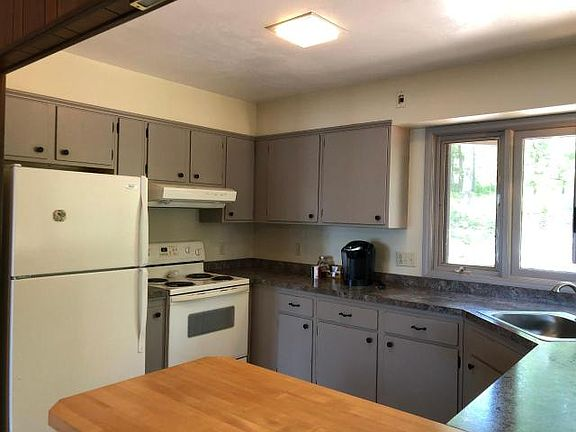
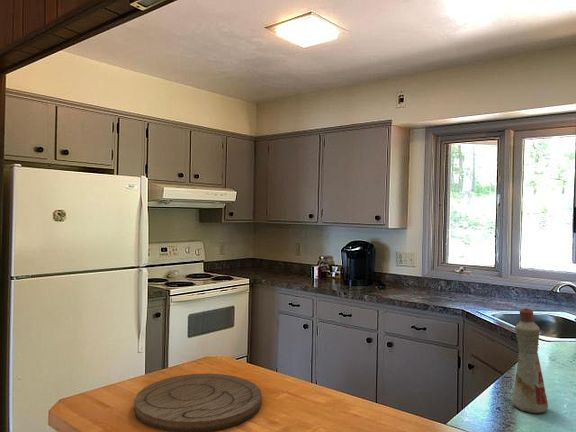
+ bottle [511,307,549,415]
+ cutting board [133,372,263,432]
